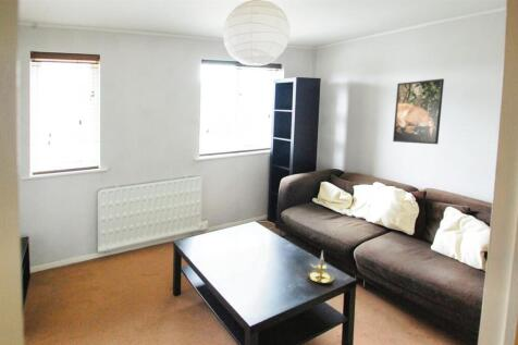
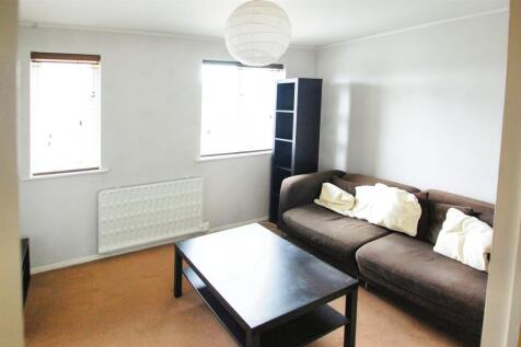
- candle holder [307,250,335,284]
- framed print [392,77,445,145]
